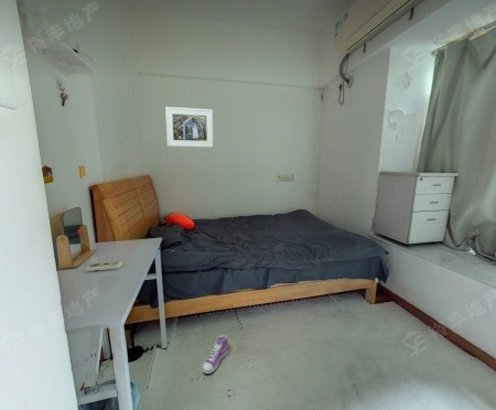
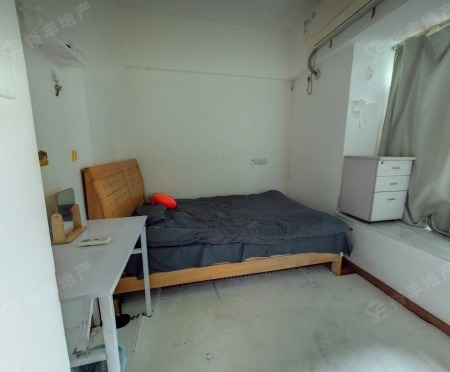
- sneaker [202,334,229,375]
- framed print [164,106,214,149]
